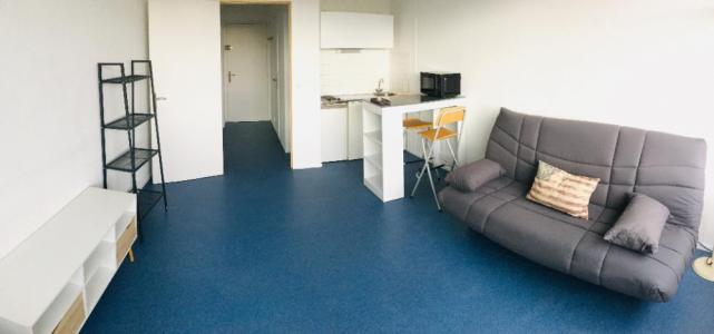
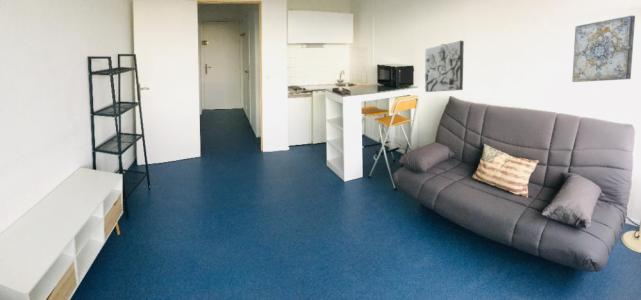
+ wall art [571,14,636,83]
+ relief panel [424,39,465,93]
